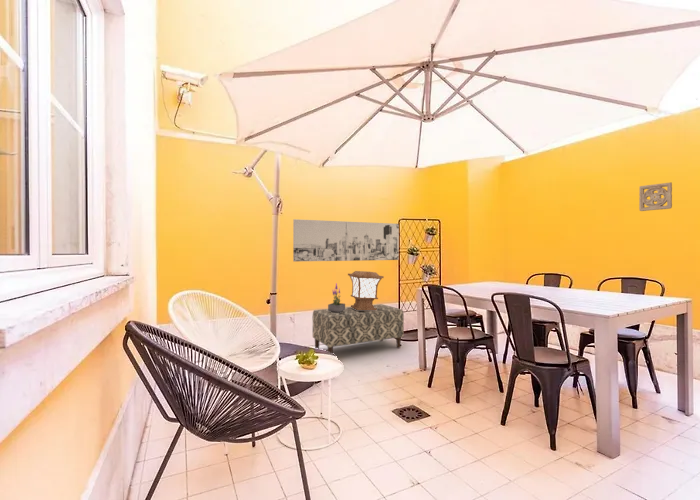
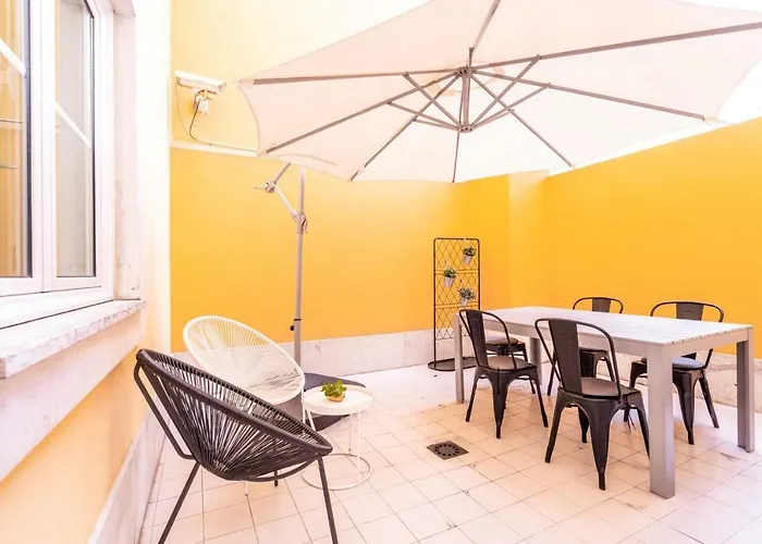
- wall art [292,218,400,263]
- potted plant [327,284,346,313]
- lantern [347,270,385,310]
- wall ornament [638,182,673,212]
- bench [312,303,405,354]
